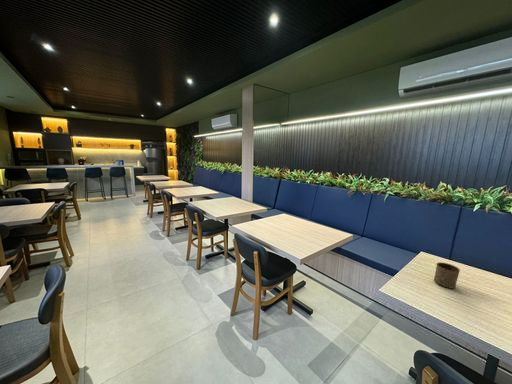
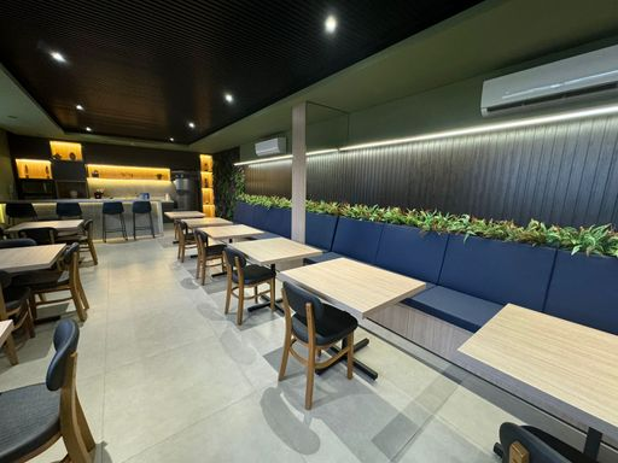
- cup [433,261,461,289]
